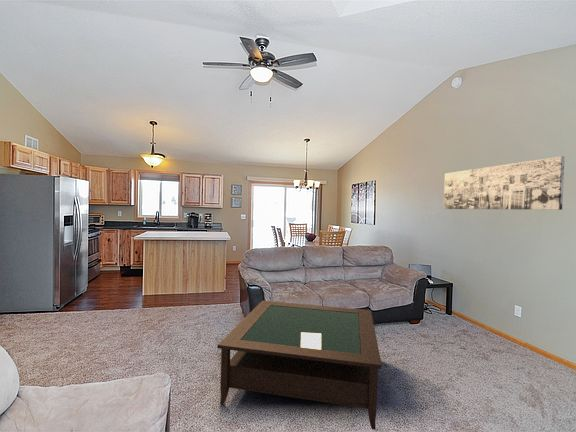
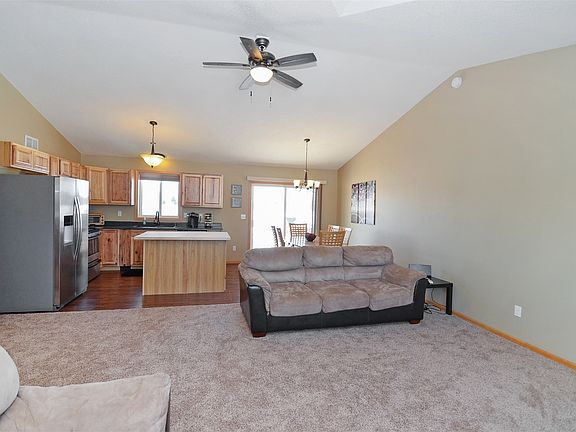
- coffee table [216,300,383,431]
- wall art [443,155,565,211]
